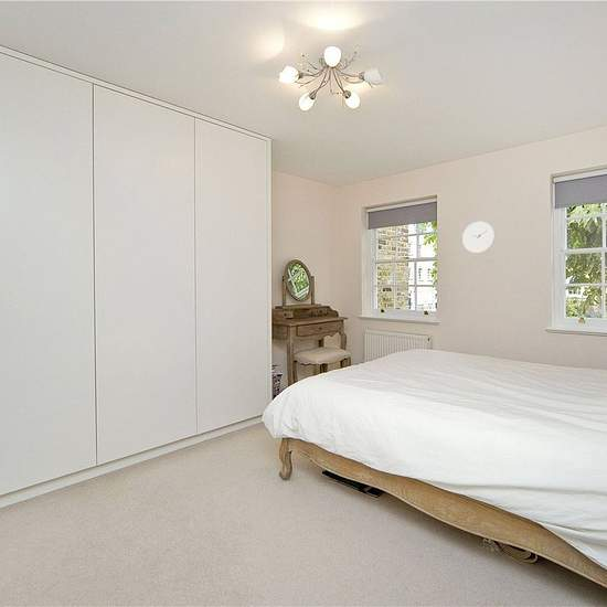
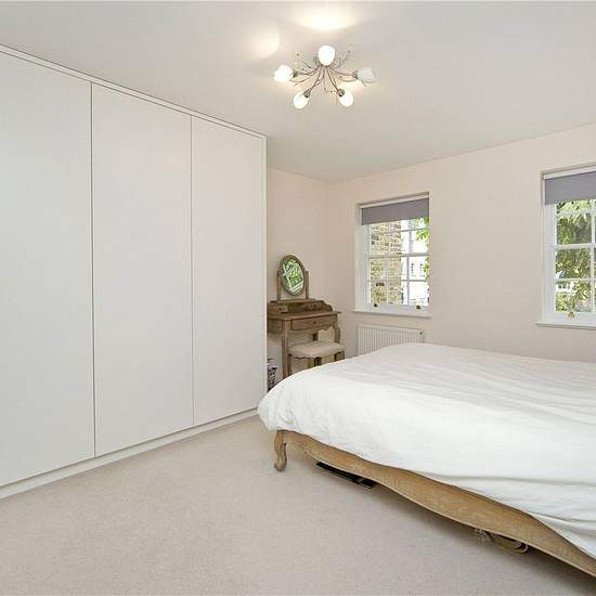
- wall clock [461,221,496,255]
